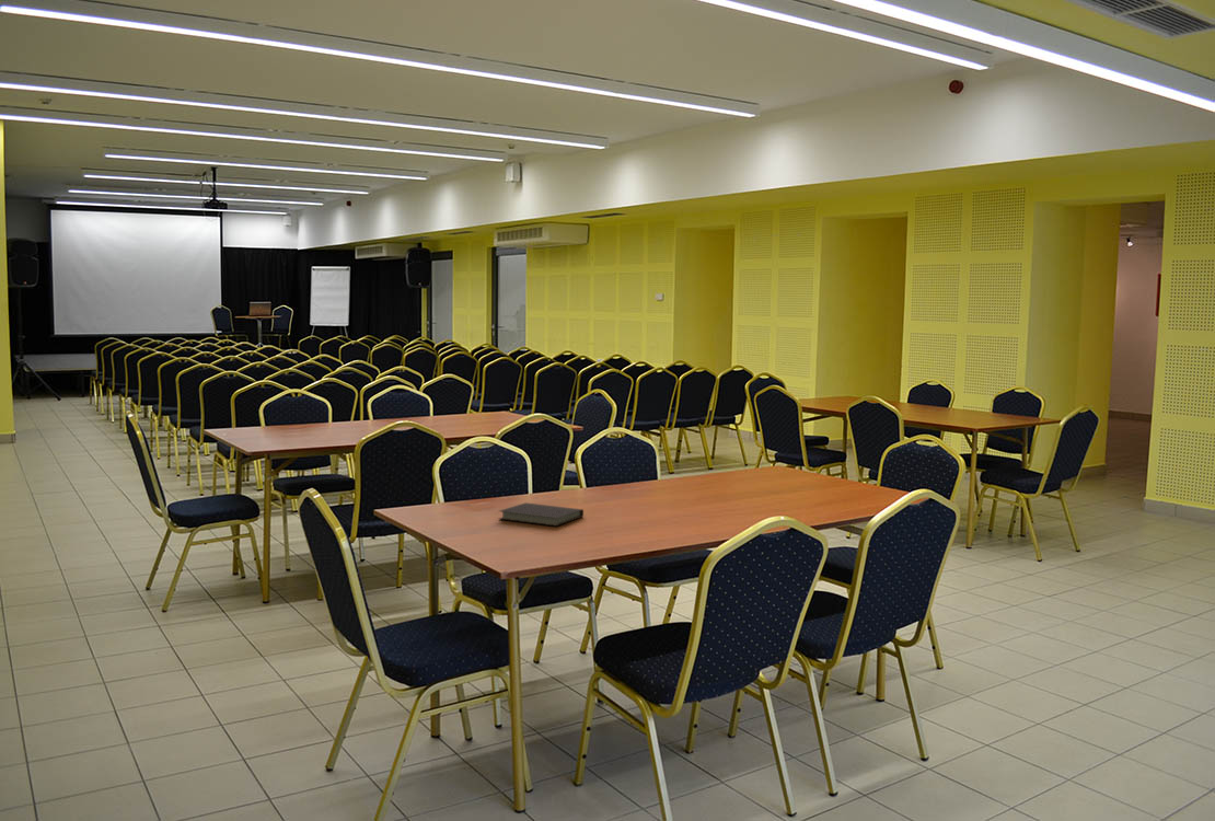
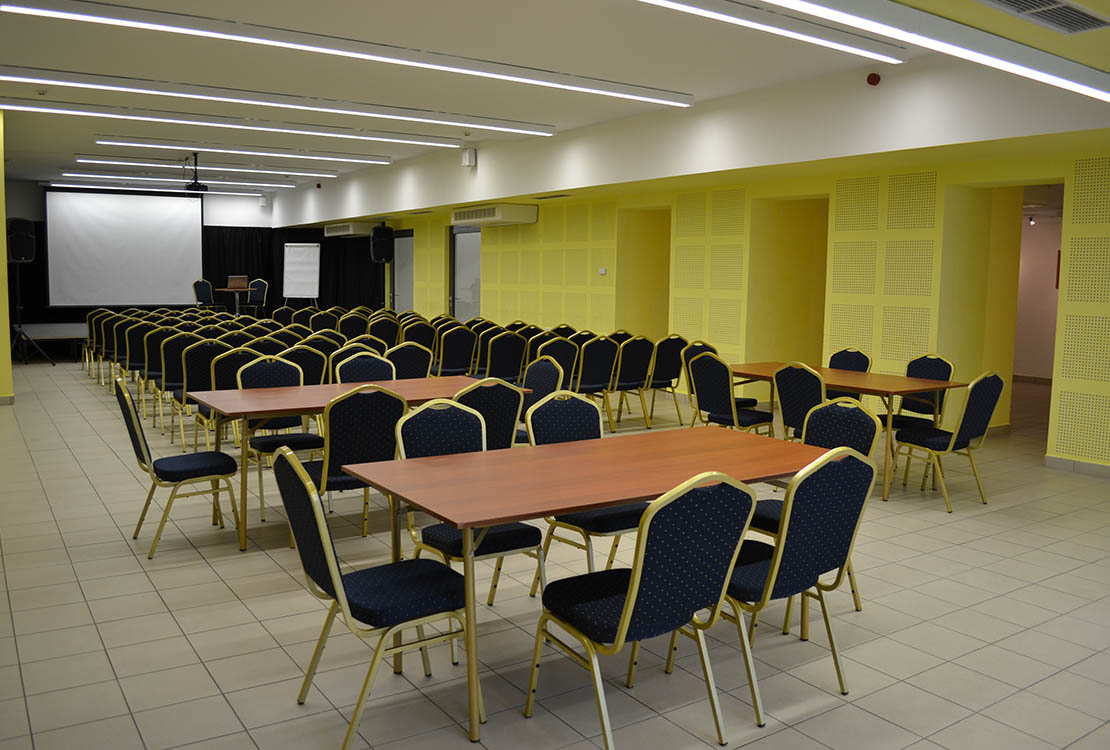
- notebook [498,501,585,528]
